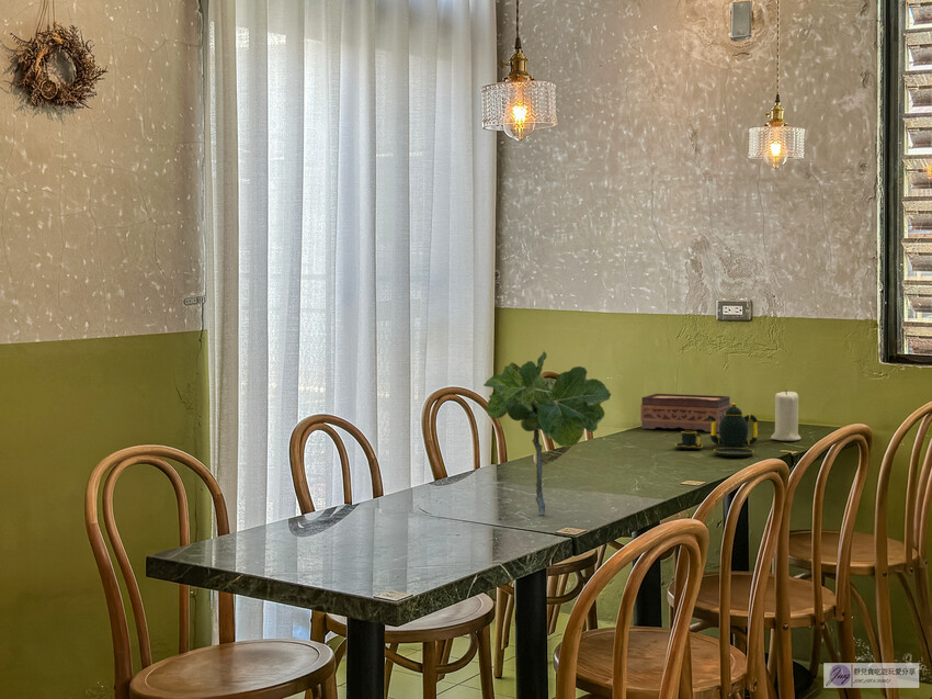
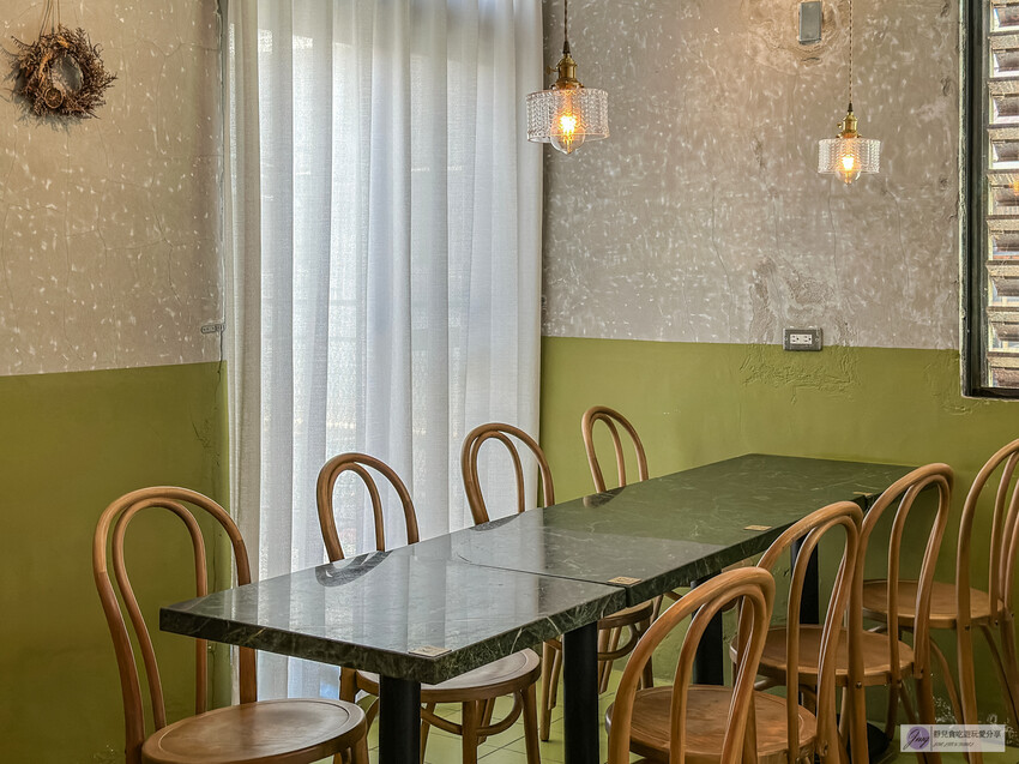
- candle [770,388,802,442]
- plant [482,350,612,516]
- tissue box [640,393,731,433]
- teapot [674,403,759,458]
